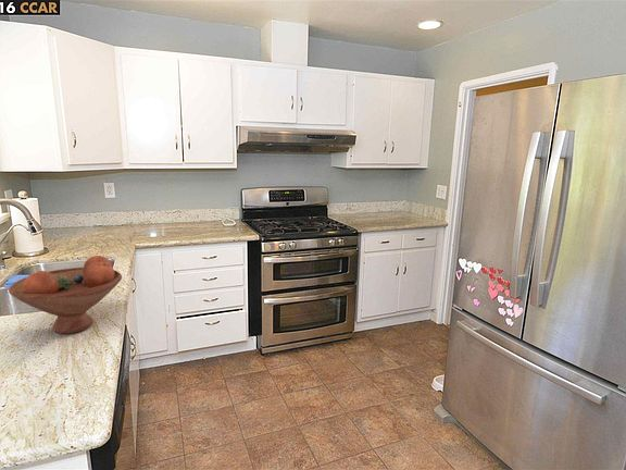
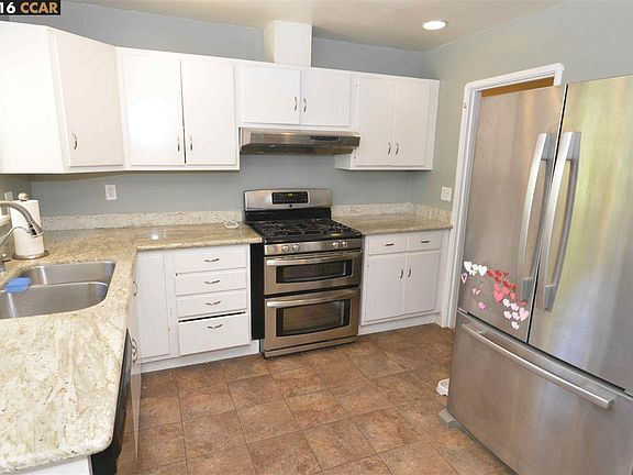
- fruit bowl [8,255,123,335]
